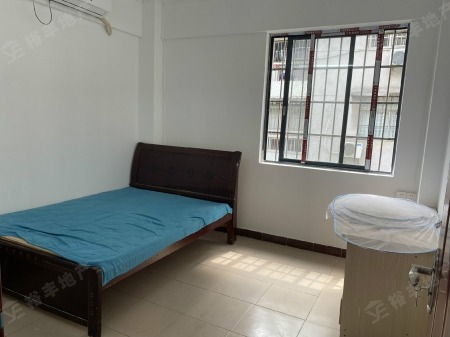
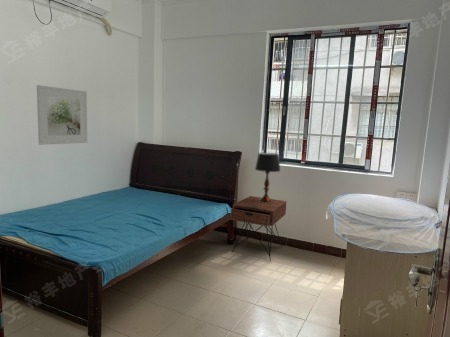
+ table lamp [254,152,281,203]
+ nightstand [229,195,288,262]
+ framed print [36,84,88,146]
